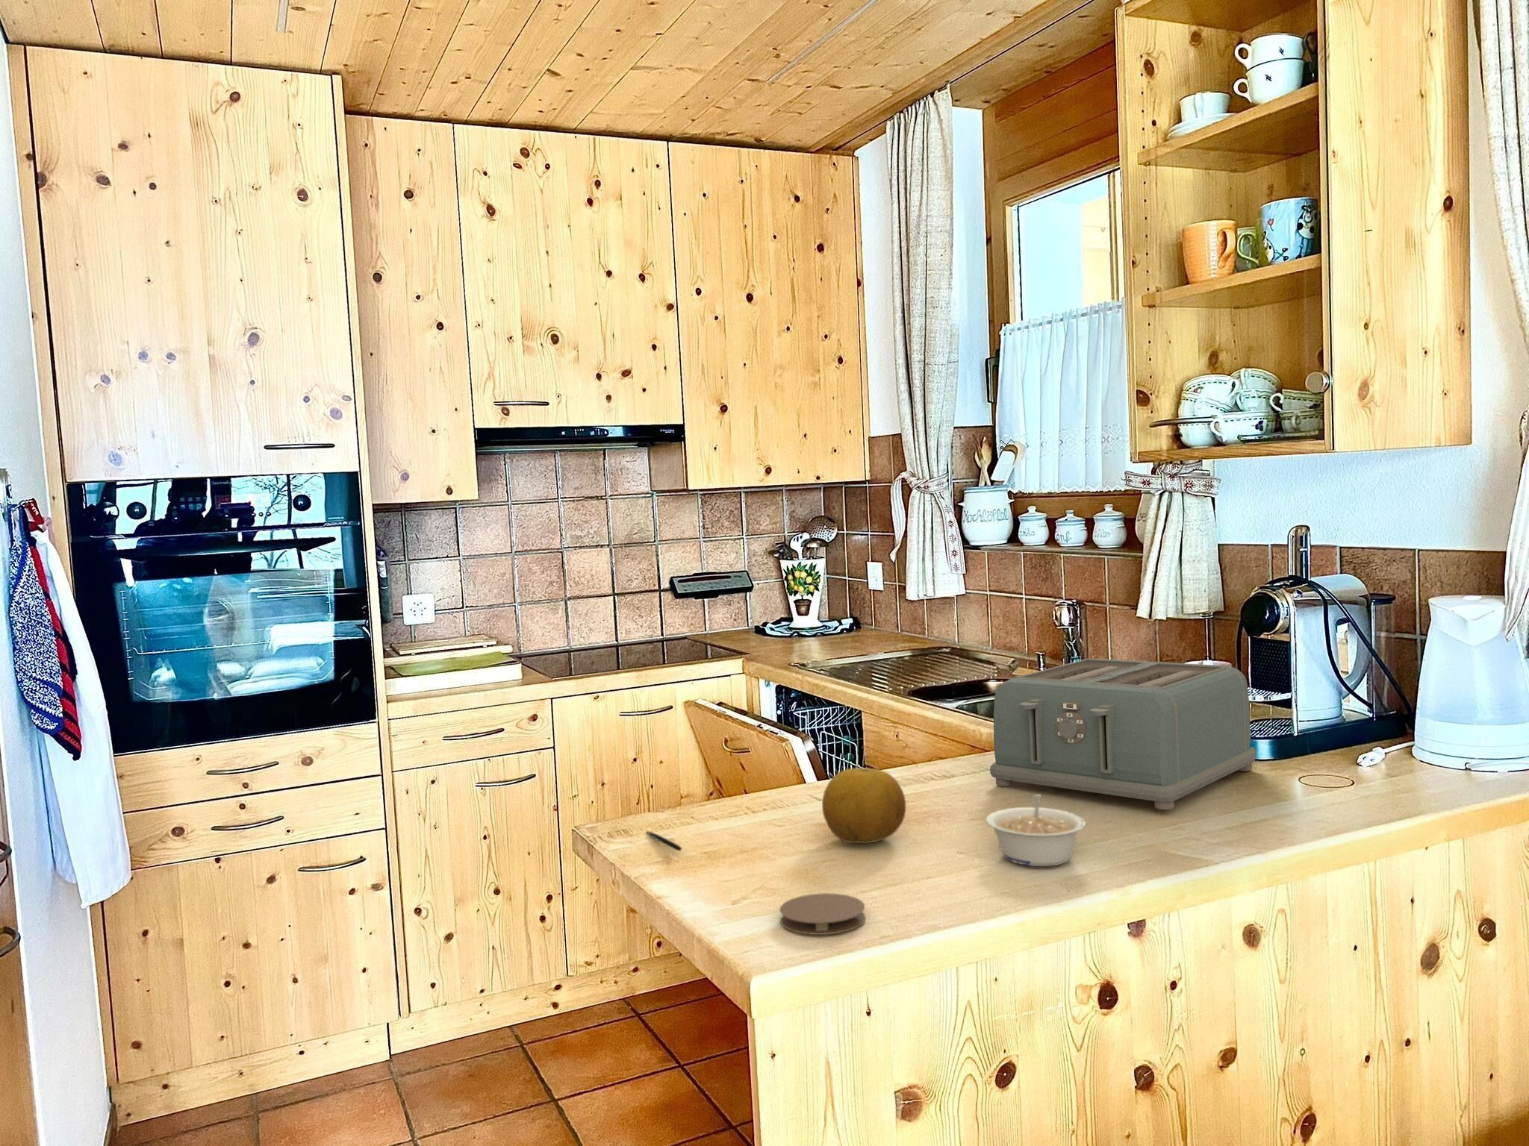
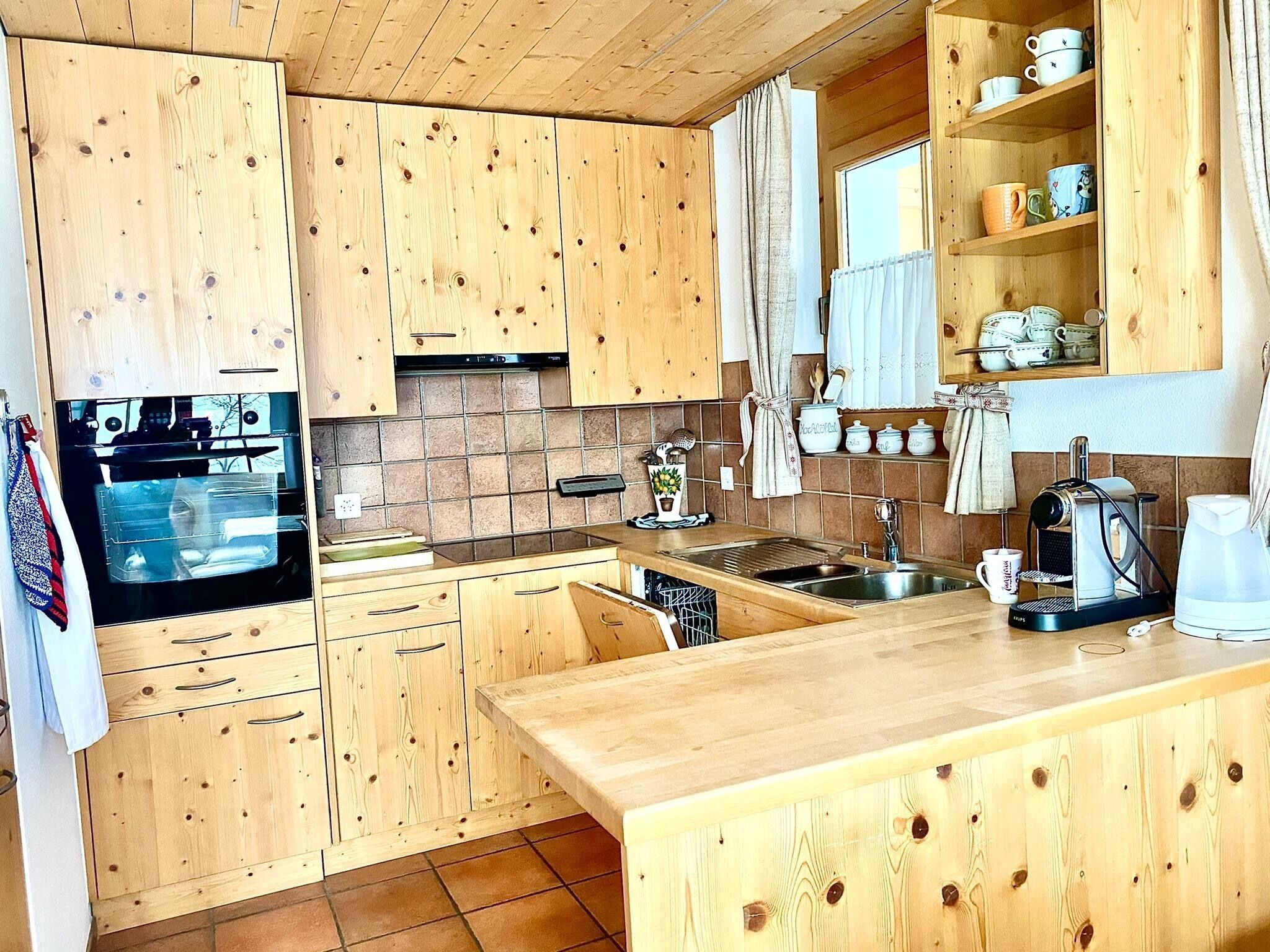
- legume [986,793,1086,867]
- coaster [779,892,866,935]
- fruit [821,767,907,845]
- pen [645,831,683,852]
- toaster [990,658,1257,811]
